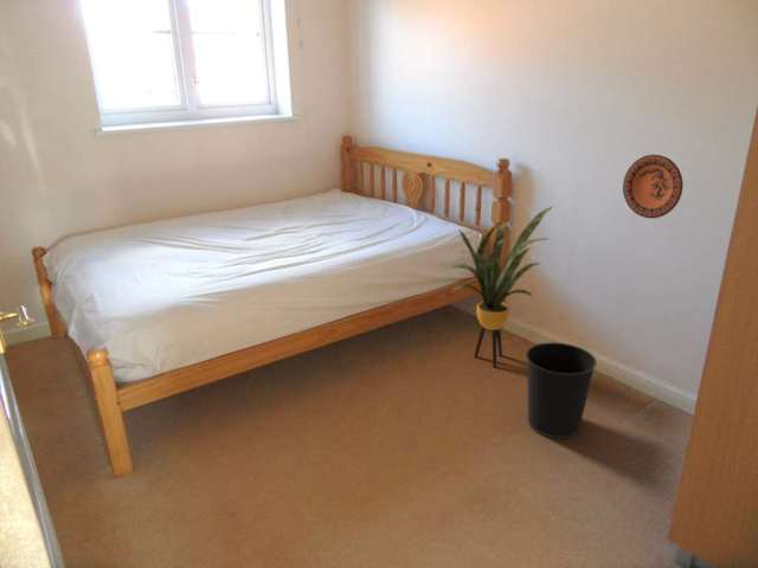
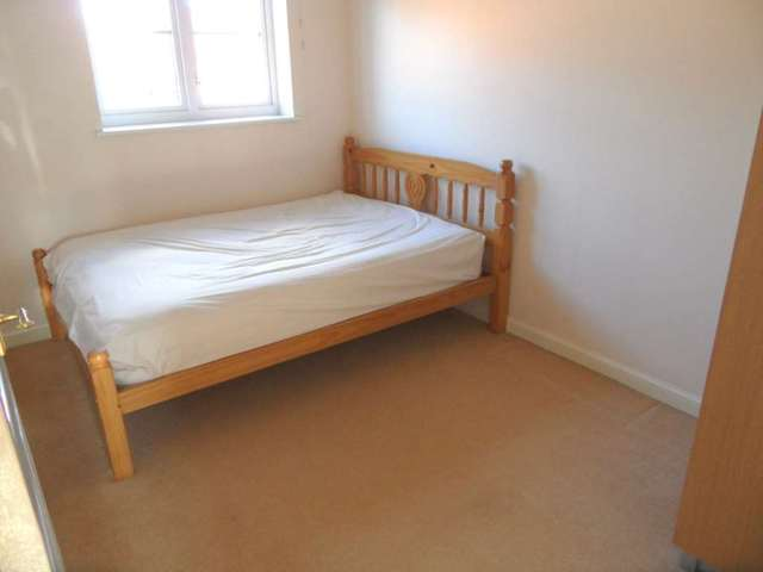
- decorative plate [622,154,685,219]
- house plant [445,205,555,368]
- wastebasket [525,341,598,440]
